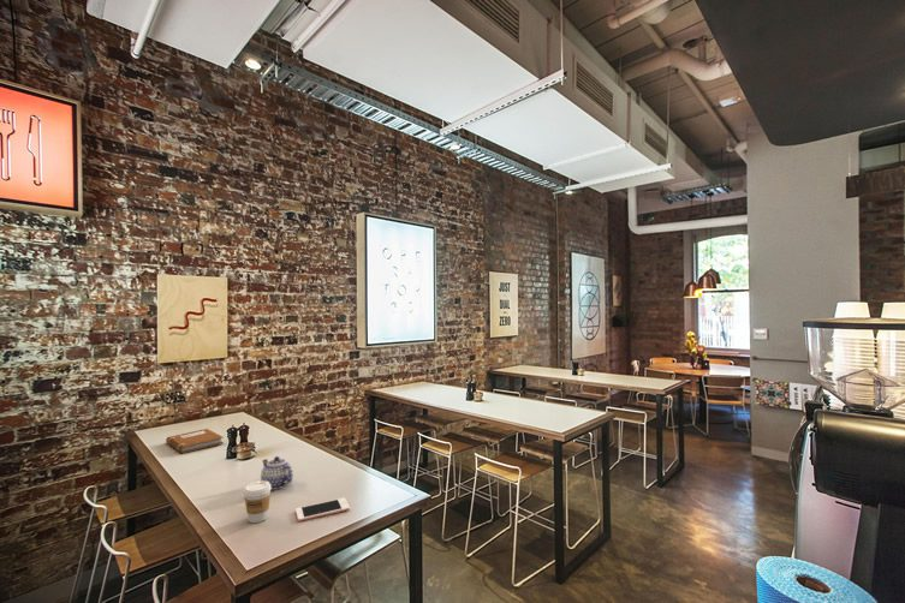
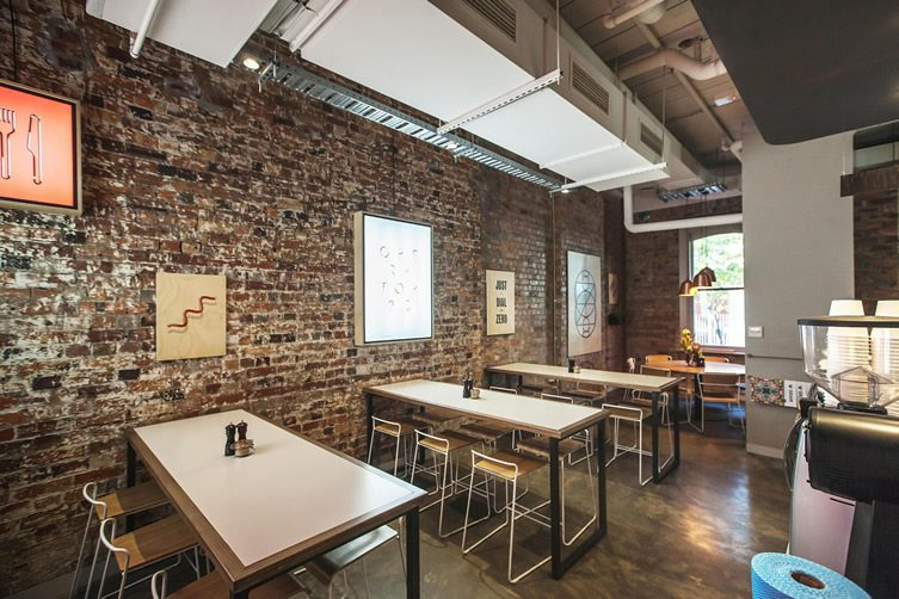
- teapot [260,455,294,491]
- notebook [165,428,225,454]
- cell phone [294,497,351,523]
- coffee cup [243,479,272,524]
